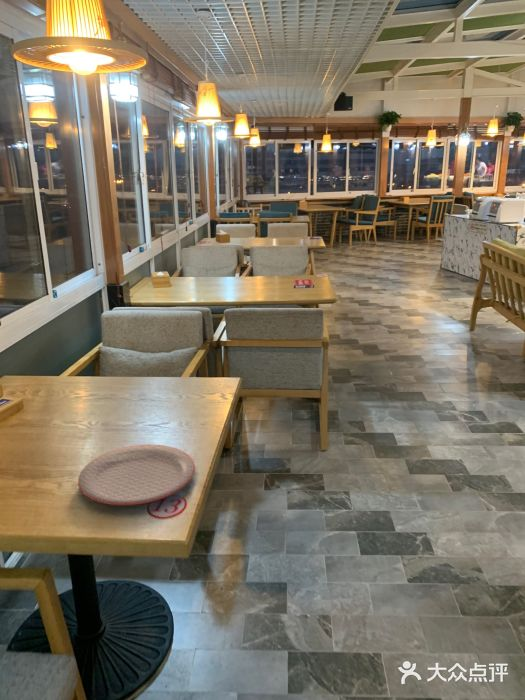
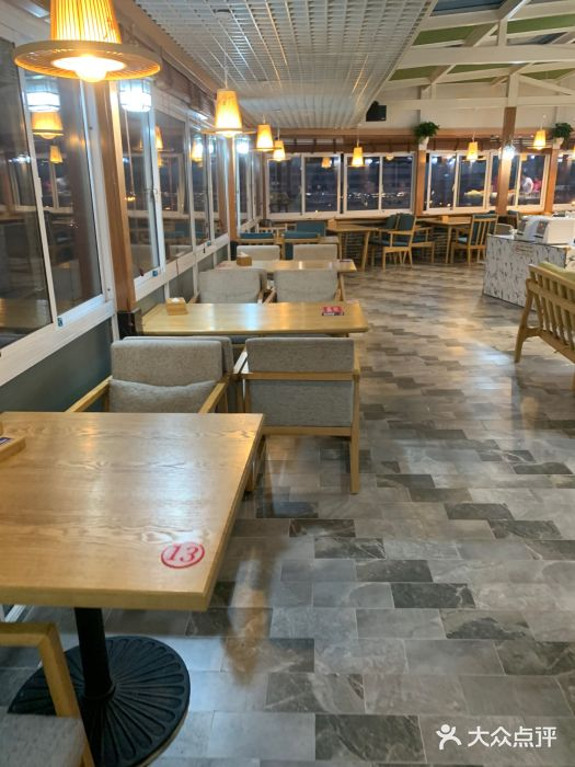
- plate [77,443,196,506]
